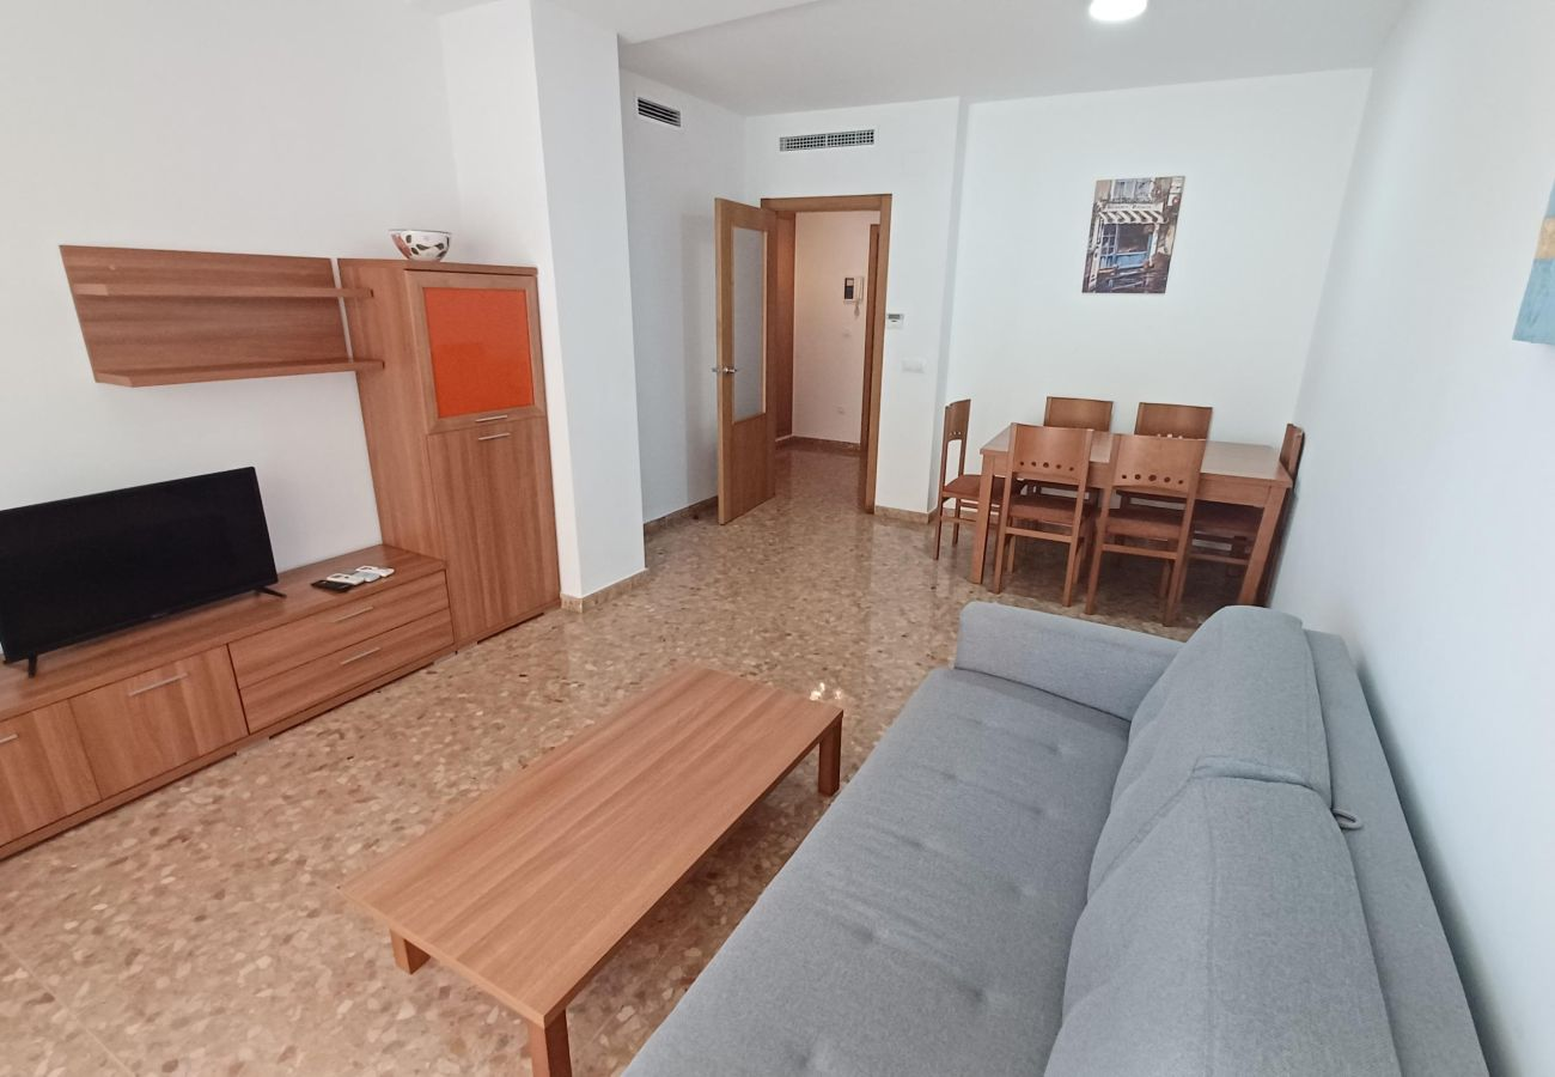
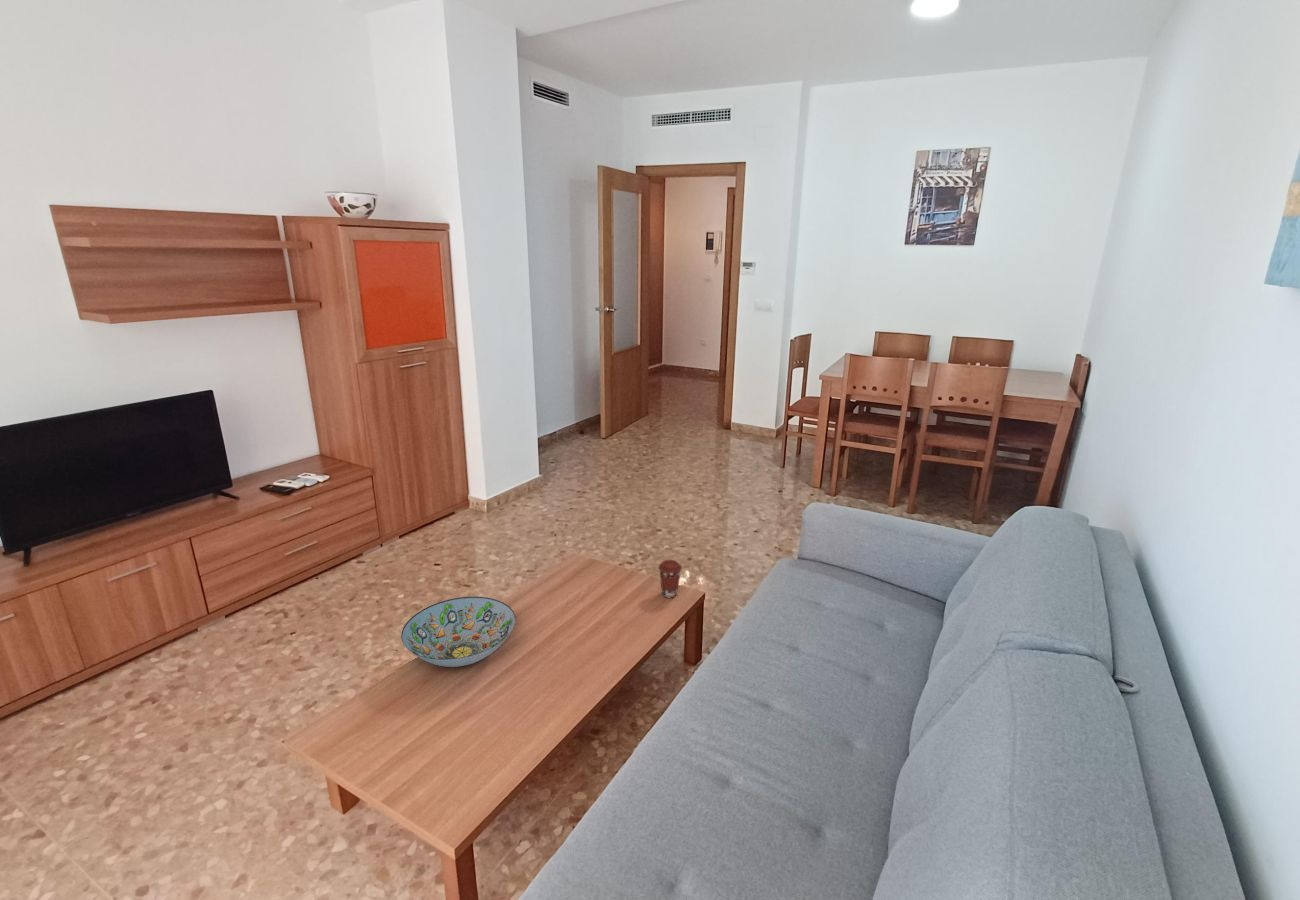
+ decorative bowl [400,596,516,668]
+ coffee cup [657,559,683,599]
